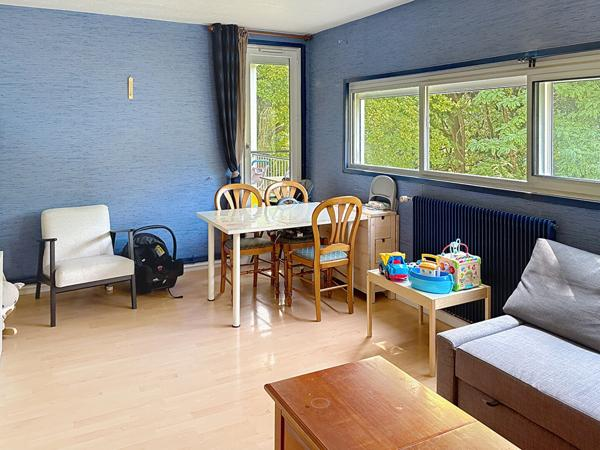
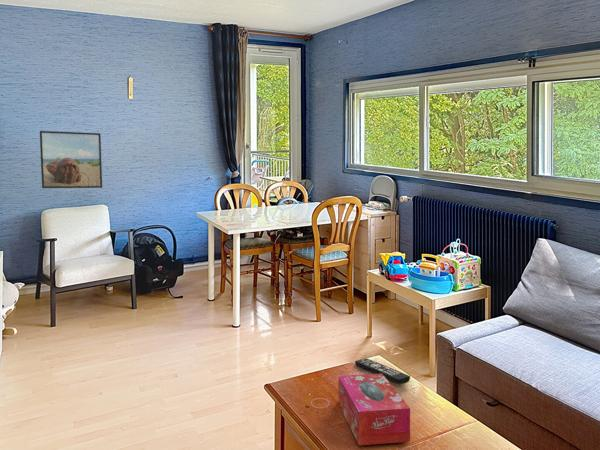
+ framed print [39,130,103,189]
+ remote control [354,358,411,385]
+ tissue box [338,373,411,446]
